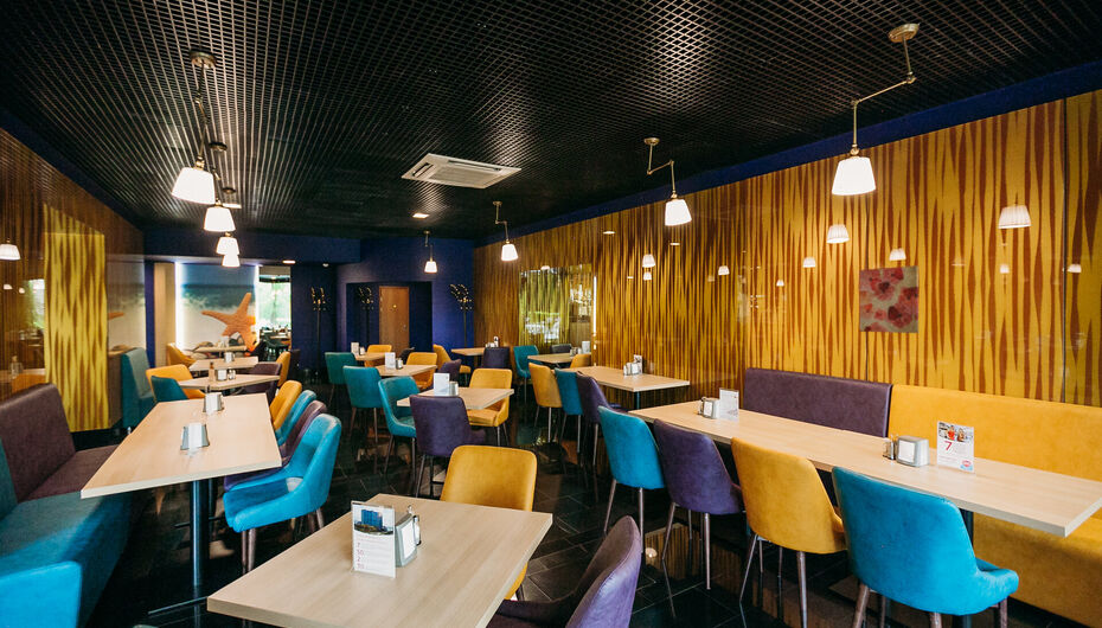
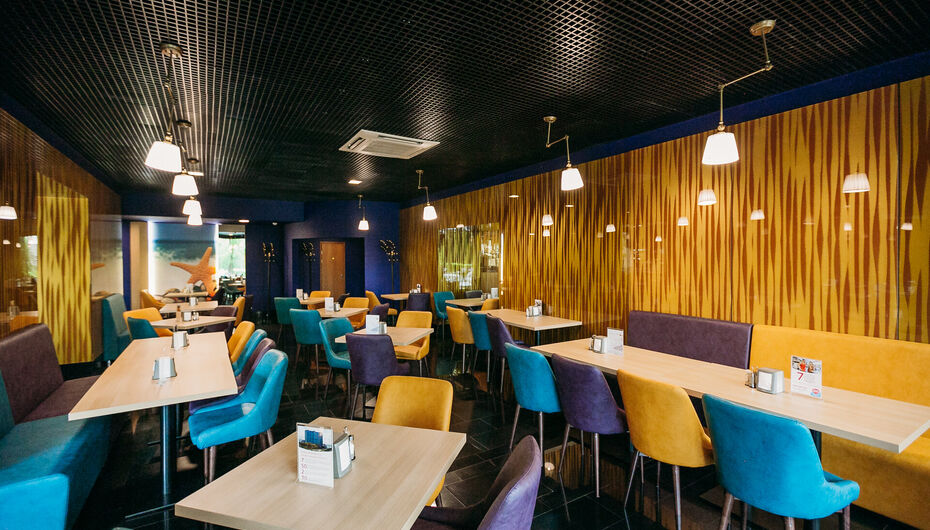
- wall art [859,264,920,334]
